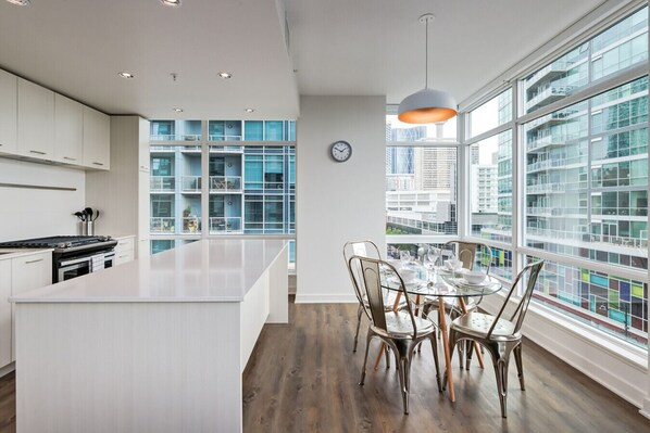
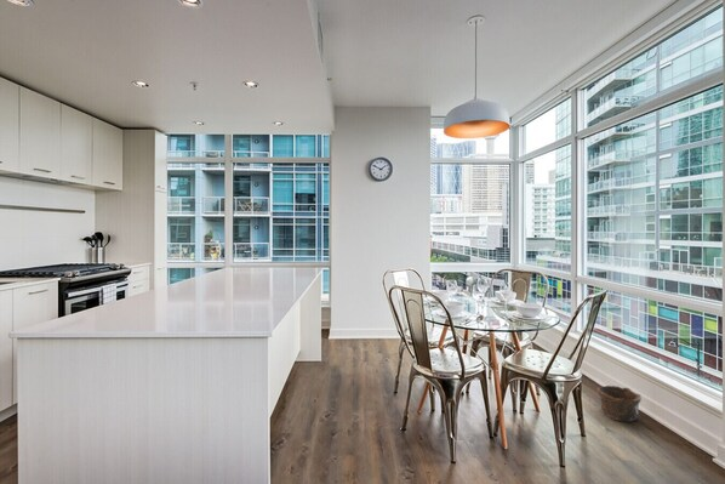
+ clay pot [596,385,643,423]
